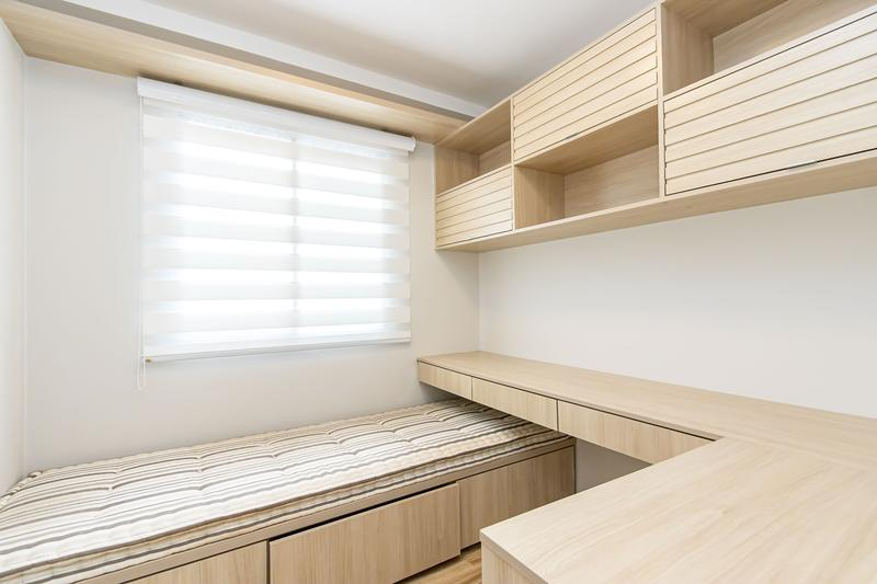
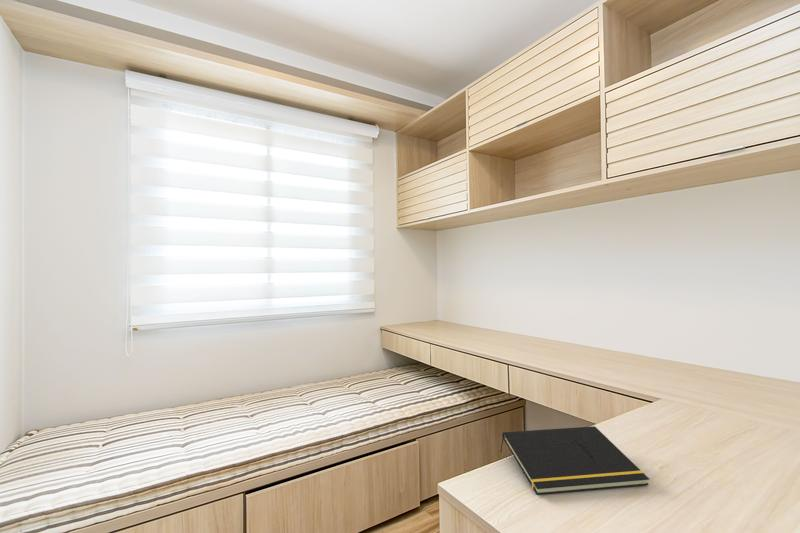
+ notepad [499,425,650,496]
